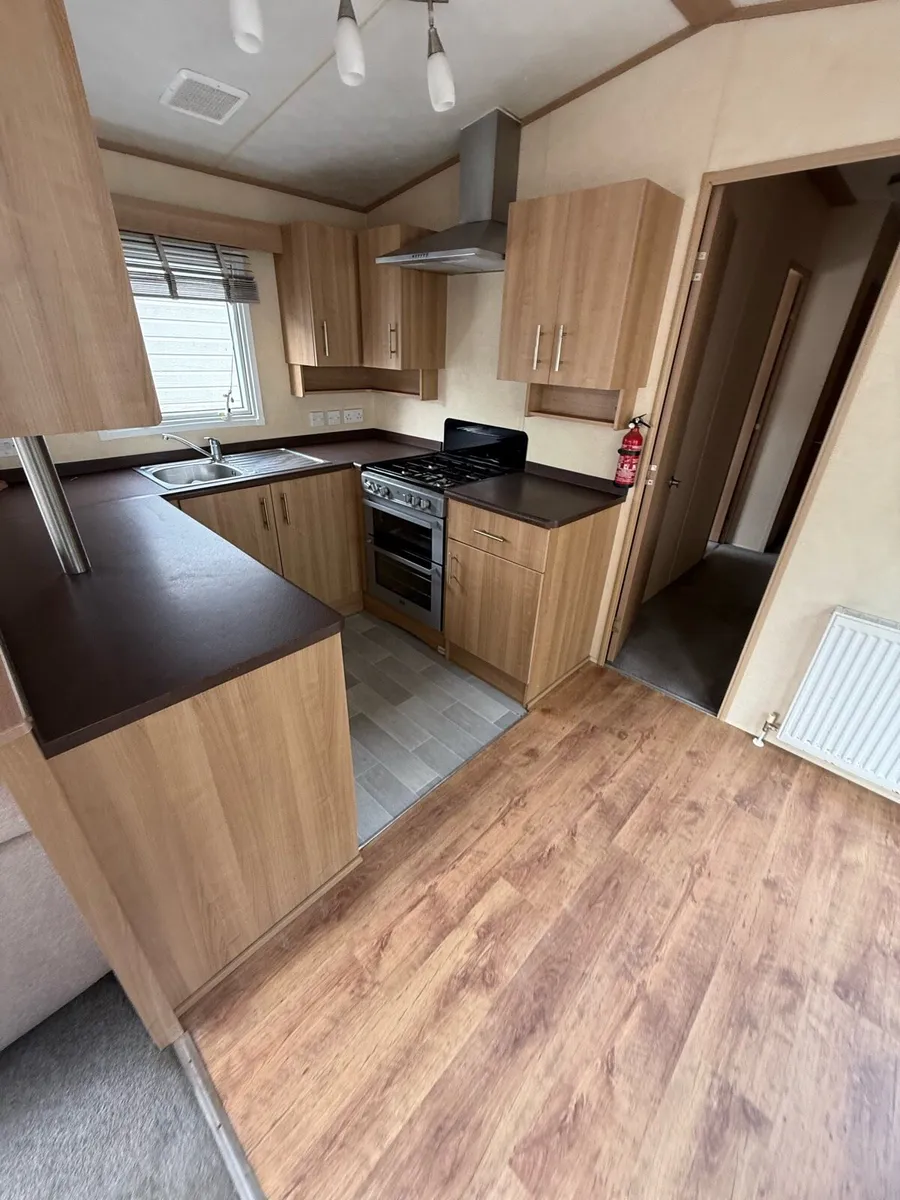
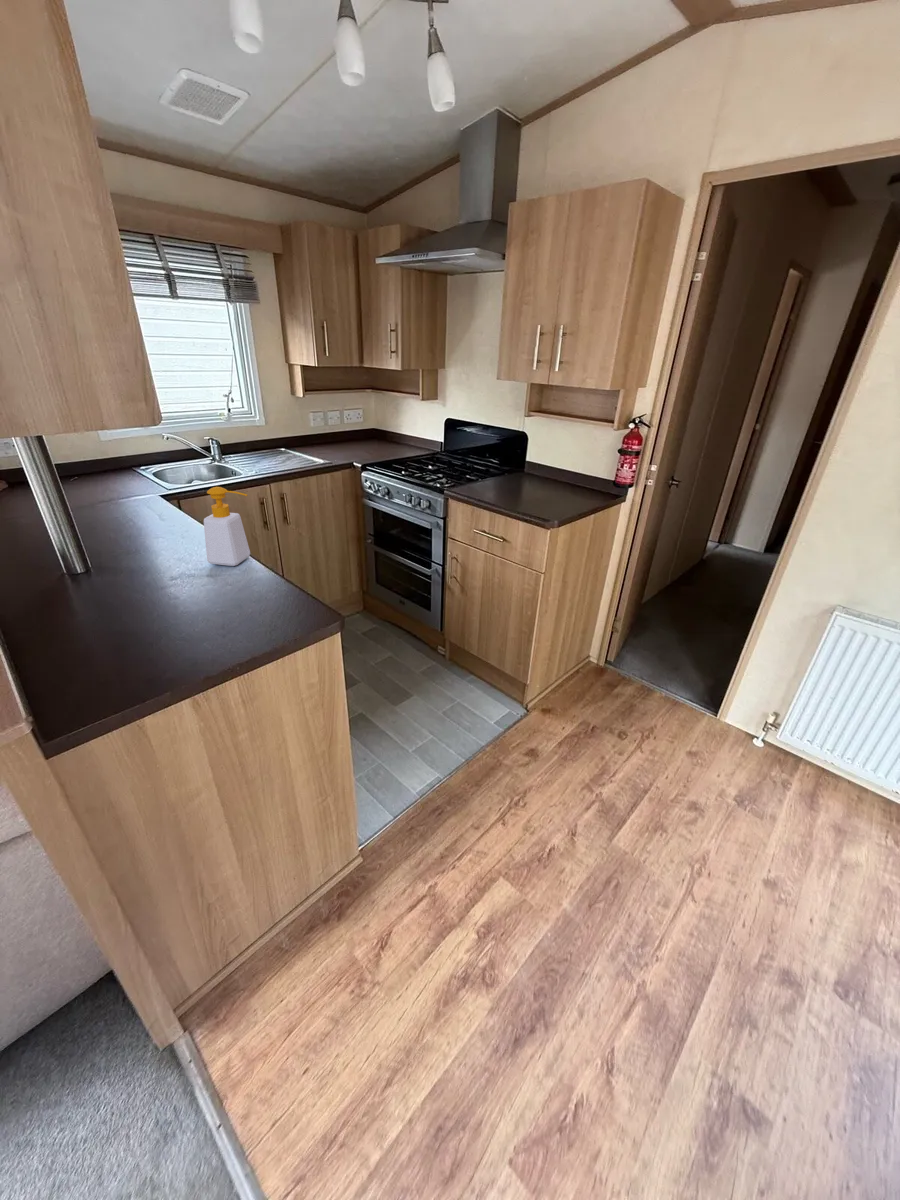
+ soap bottle [203,486,251,567]
